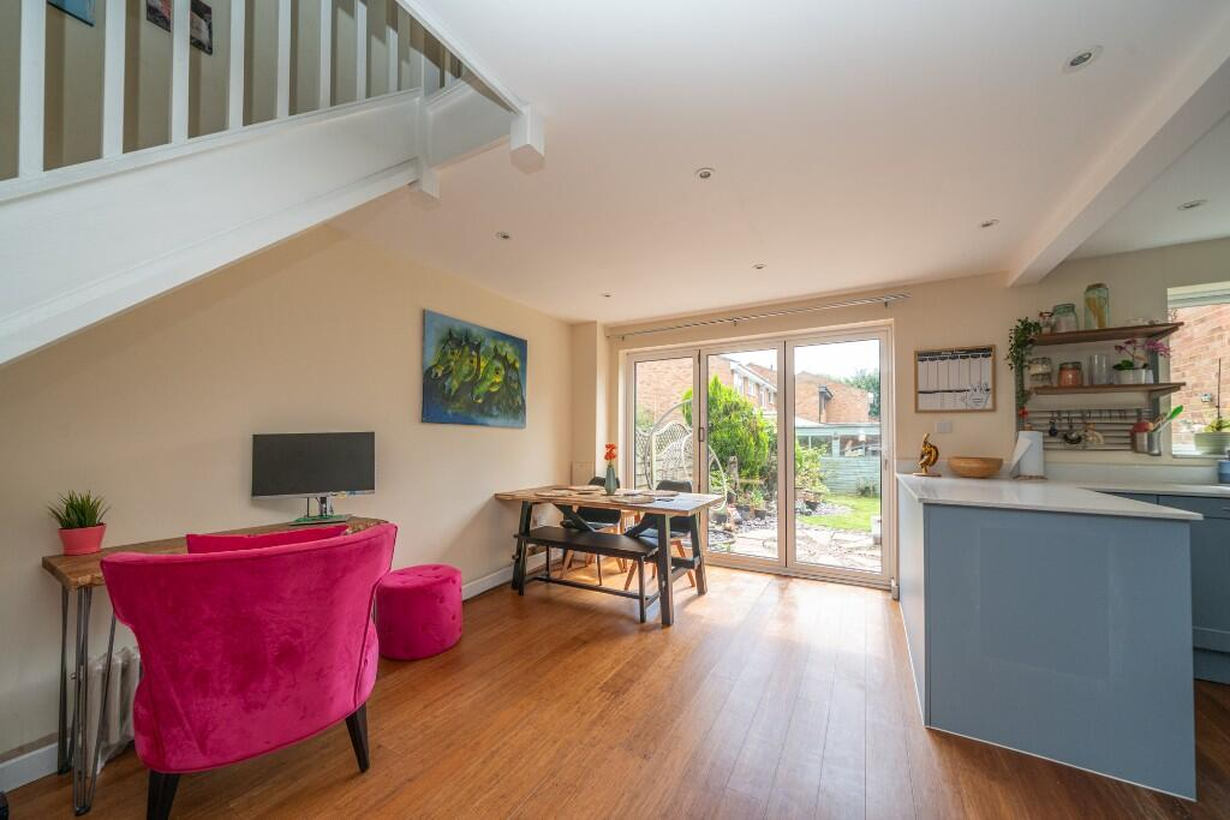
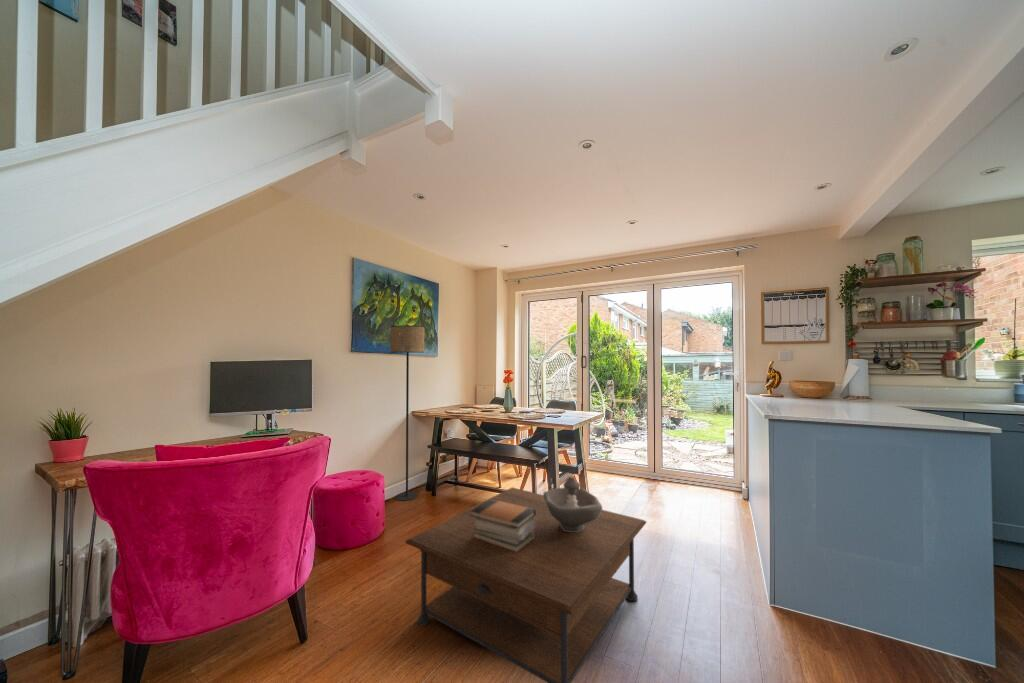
+ coffee table [404,486,647,683]
+ decorative bowl [542,476,603,532]
+ floor lamp [390,325,426,502]
+ book stack [471,498,536,552]
